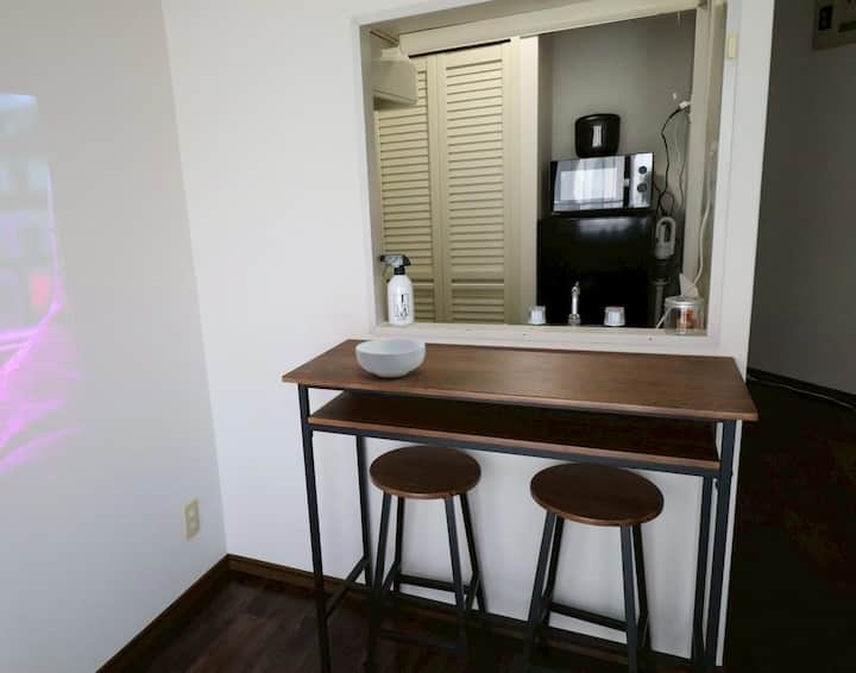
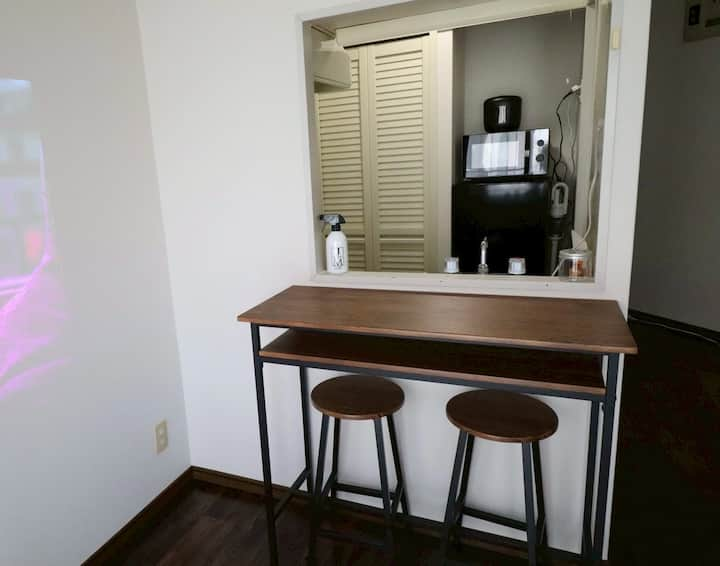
- cereal bowl [354,336,427,378]
